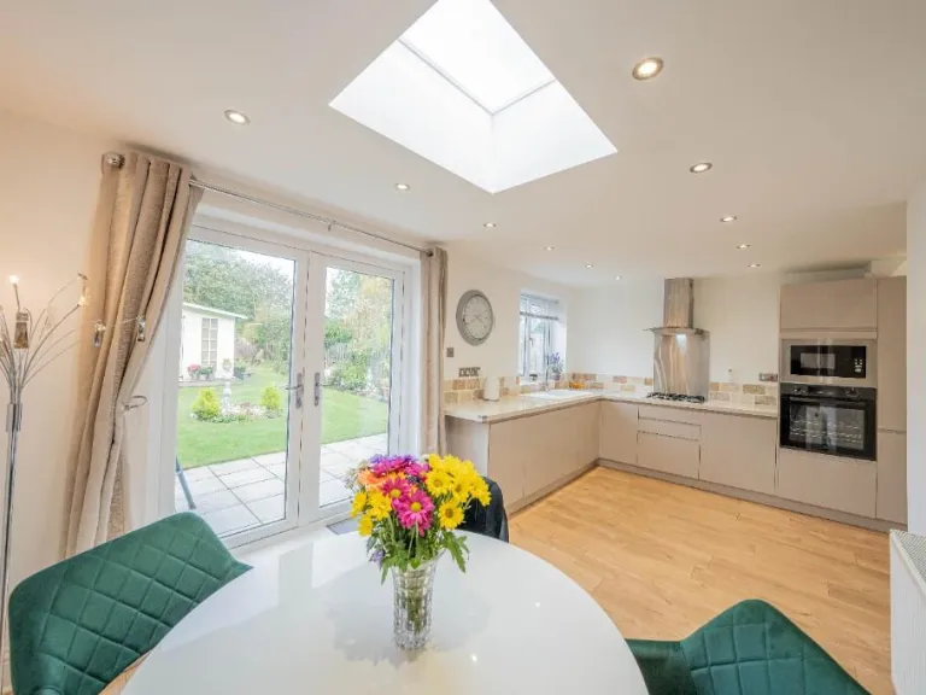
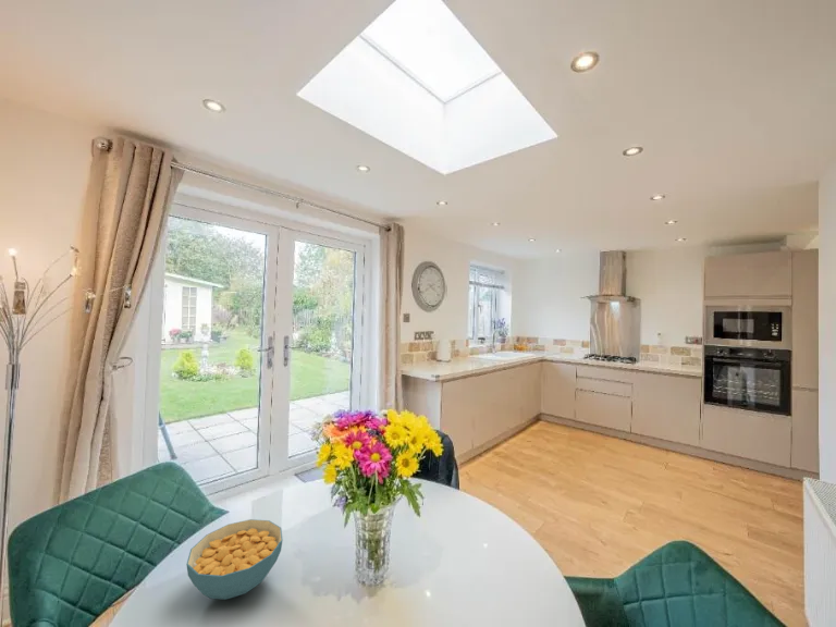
+ cereal bowl [185,518,284,601]
